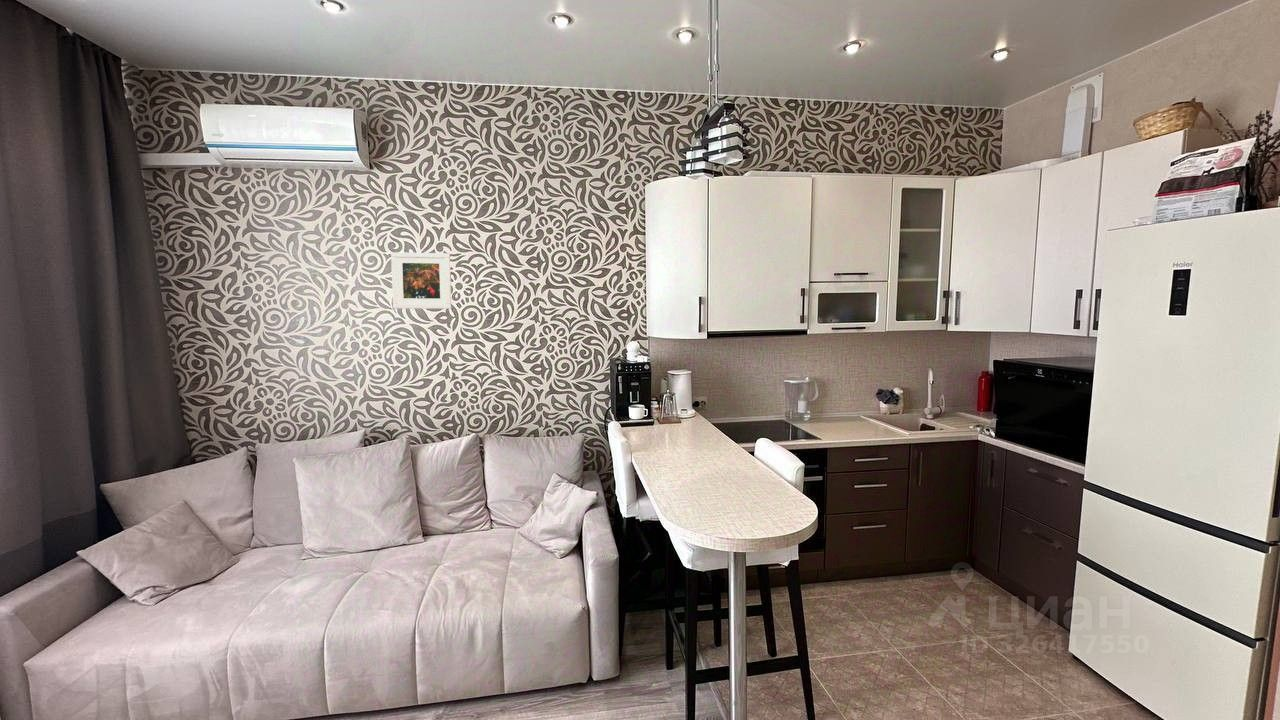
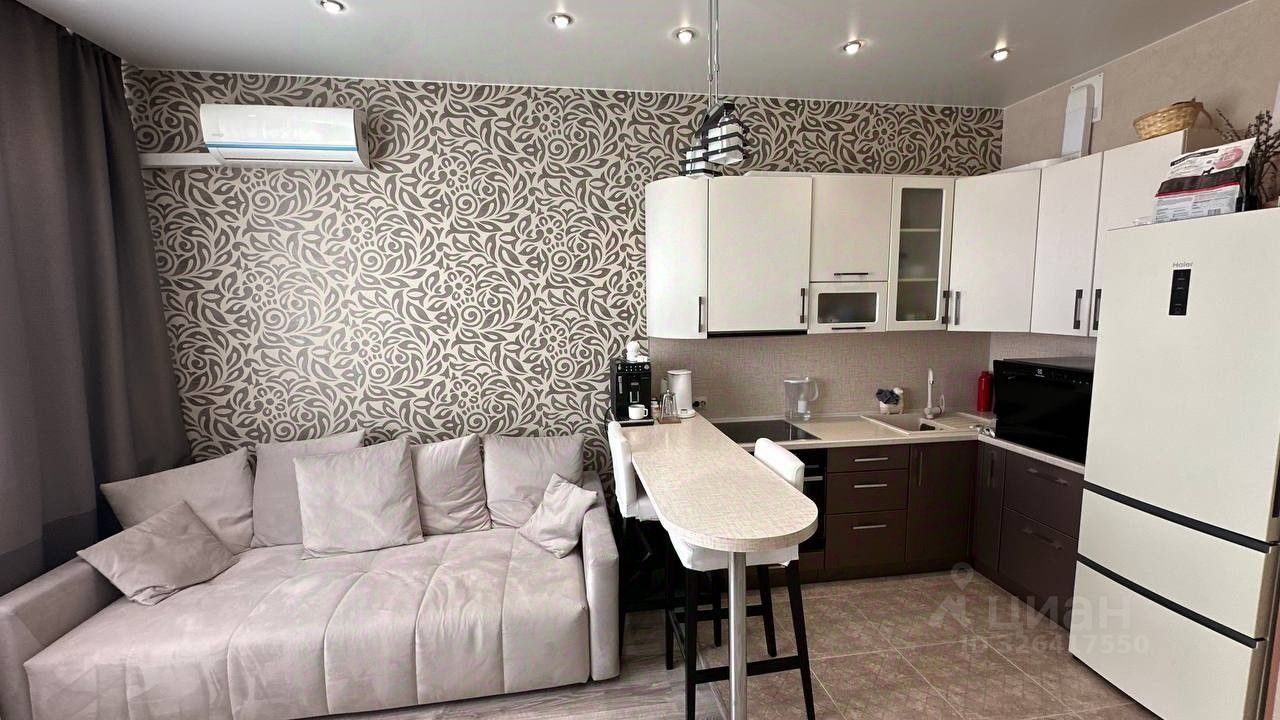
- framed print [390,251,452,310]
